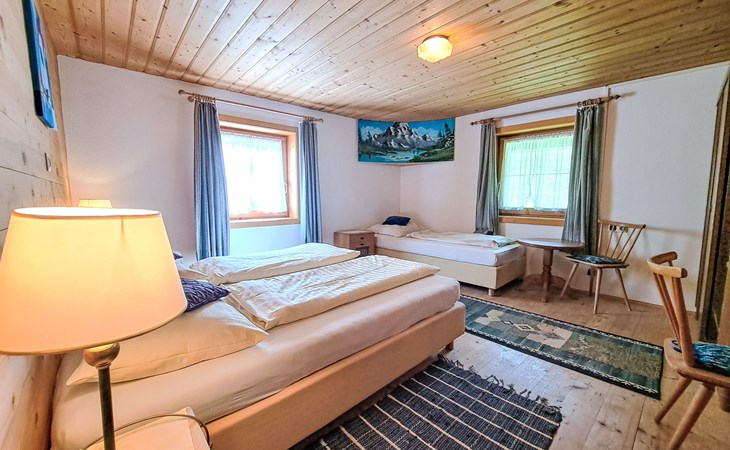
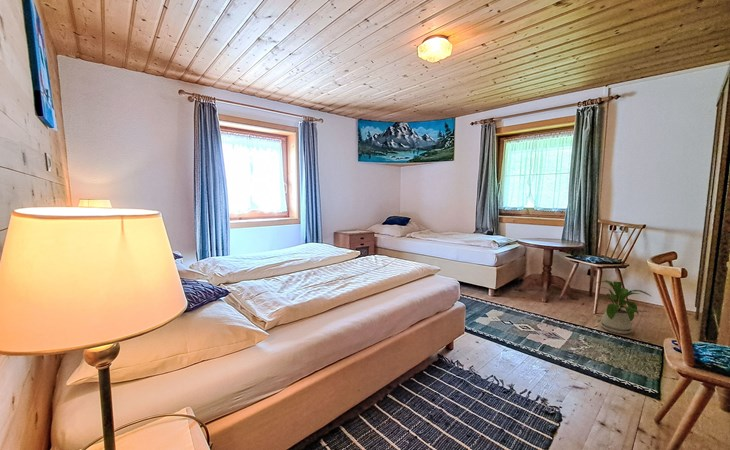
+ house plant [595,279,652,335]
